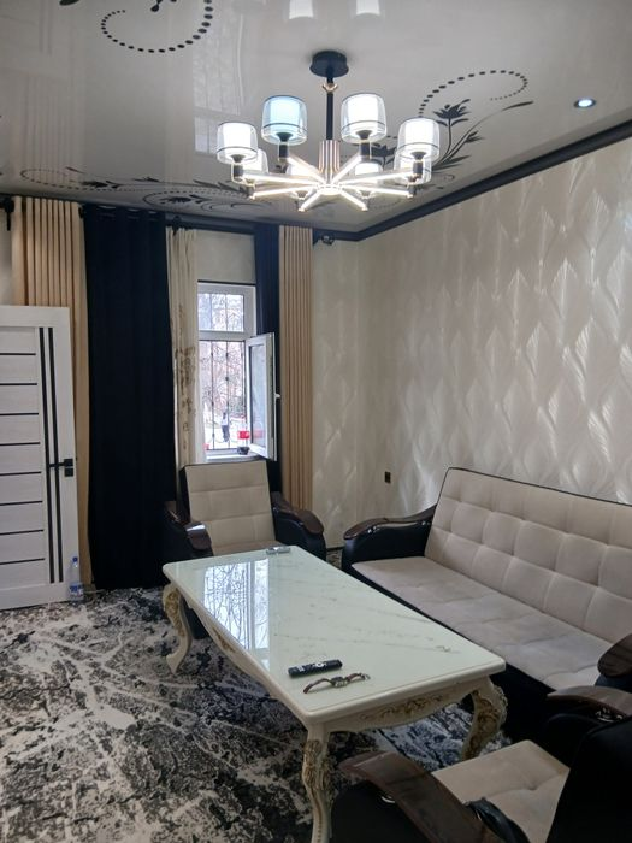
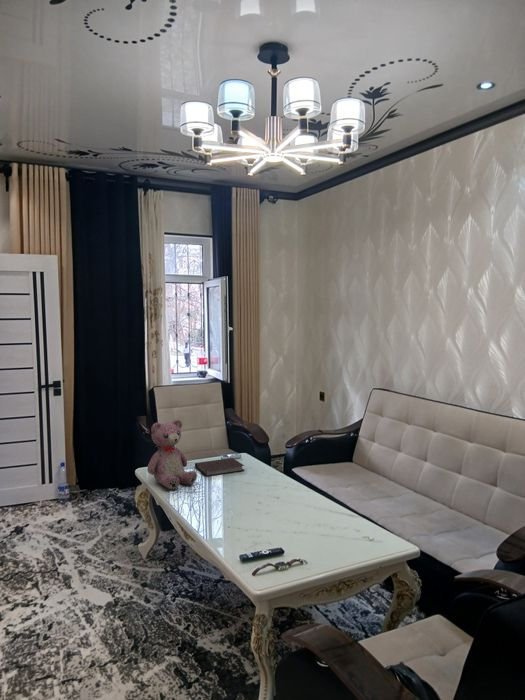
+ teddy bear [146,418,198,490]
+ notebook [194,457,245,477]
